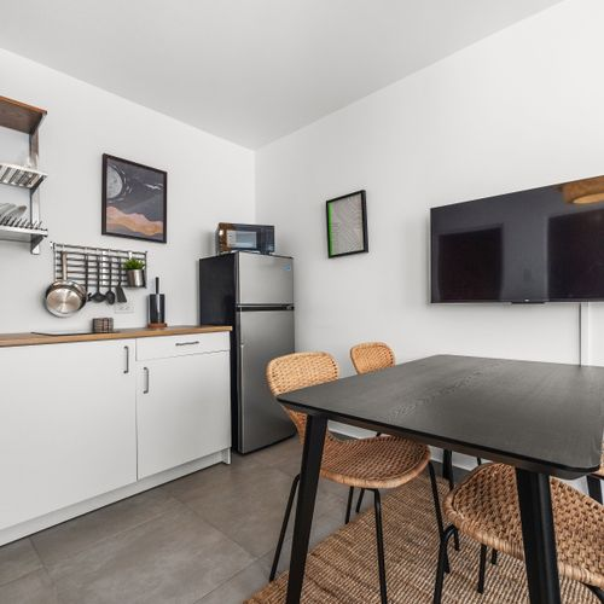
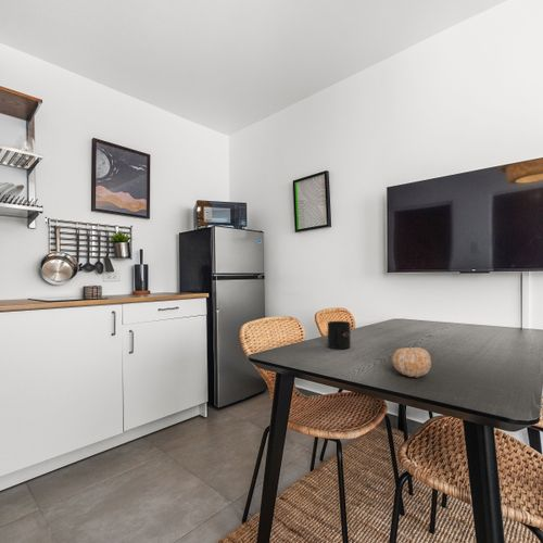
+ fruit [391,346,432,378]
+ mug [327,320,352,350]
